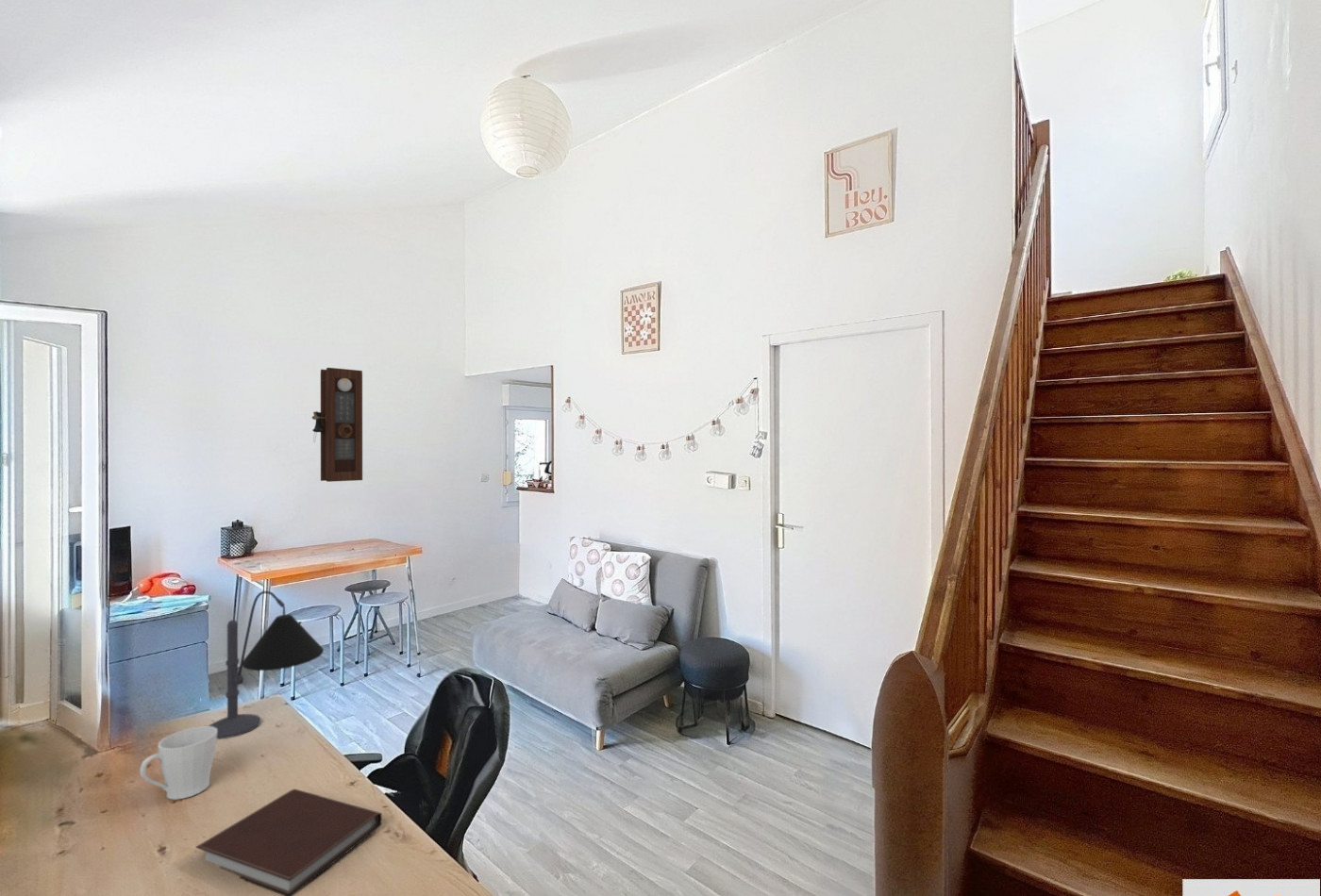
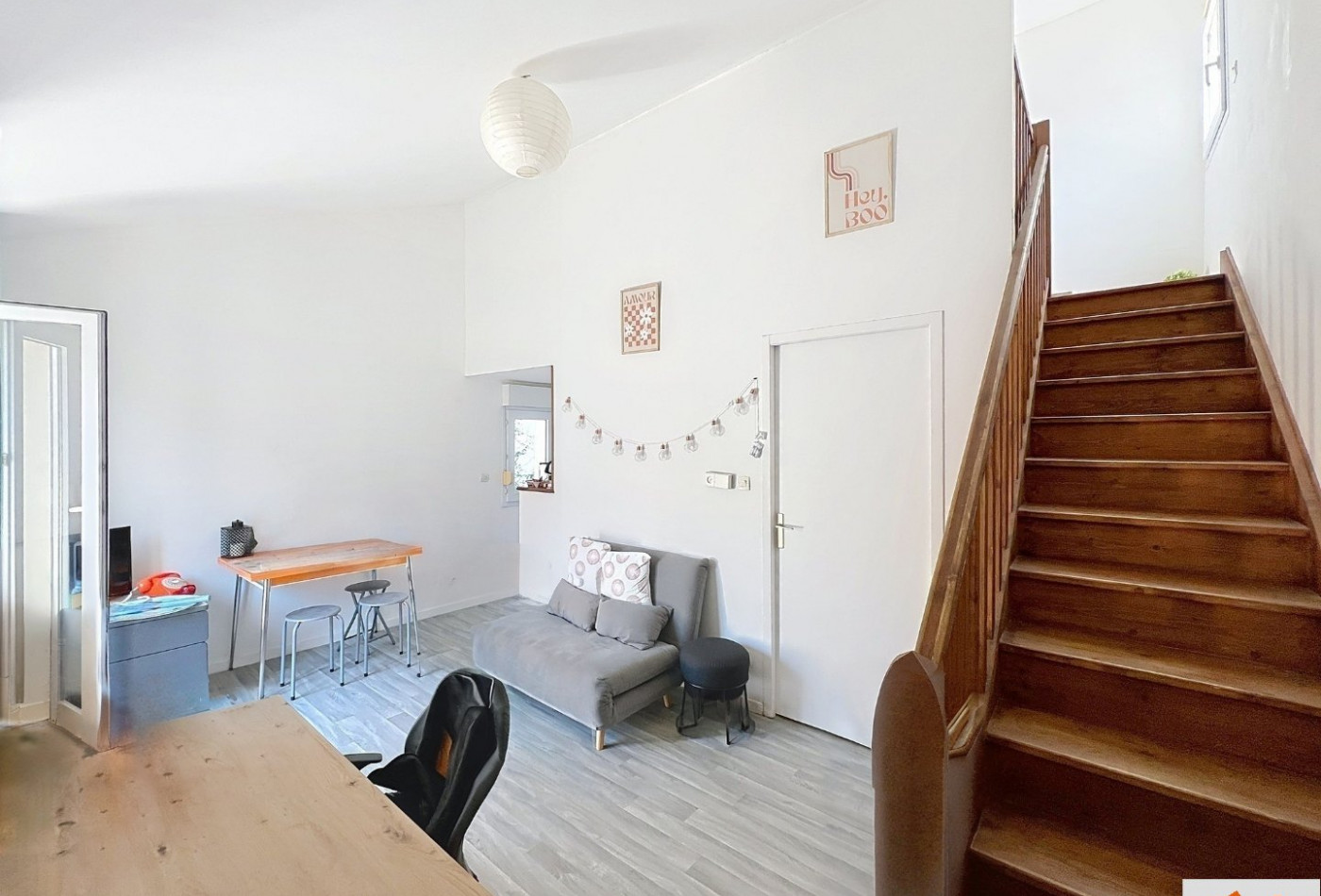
- mug [139,725,218,801]
- pendulum clock [311,367,363,483]
- desk lamp [208,590,325,739]
- notebook [194,788,383,896]
